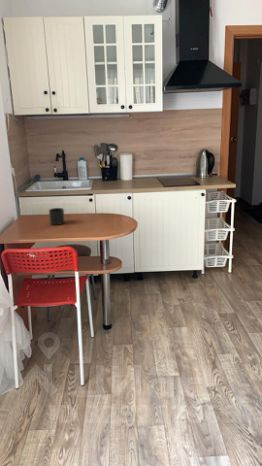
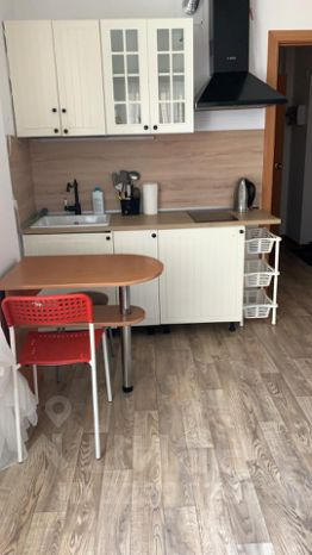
- mug [48,207,66,226]
